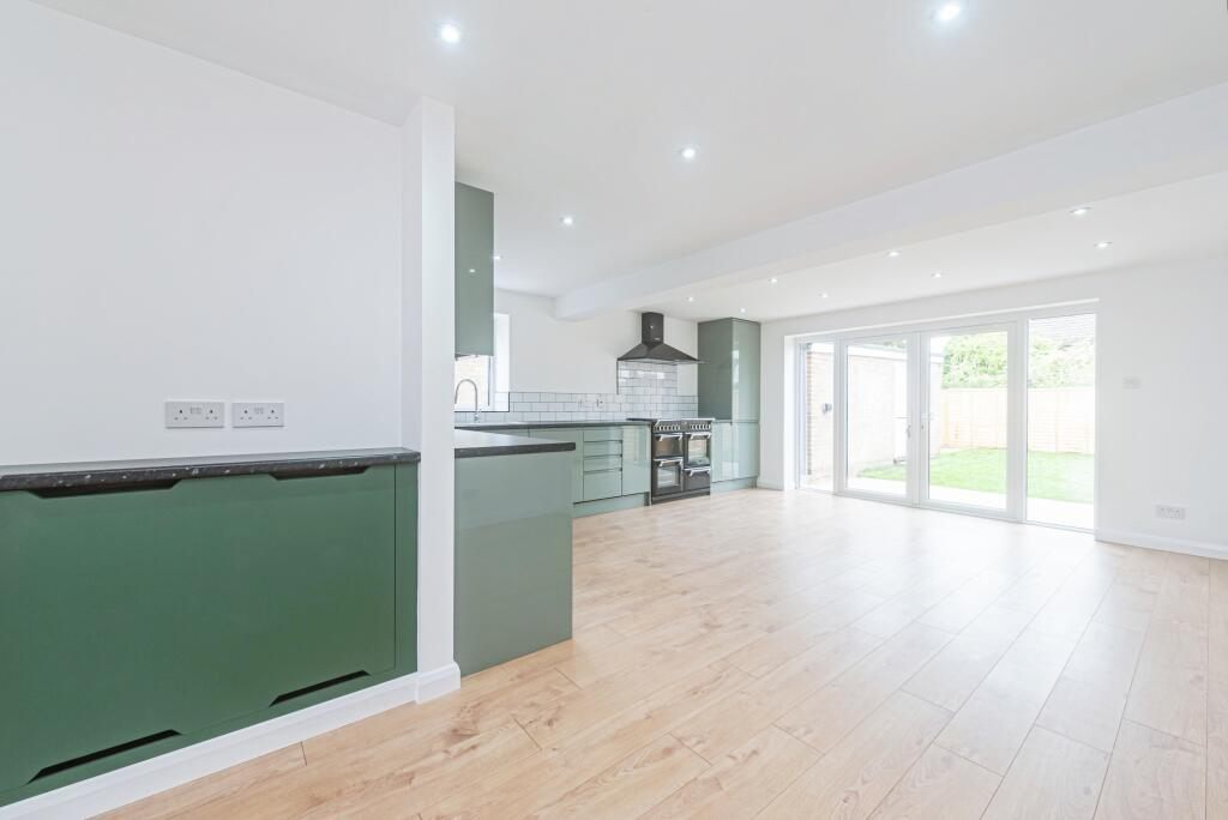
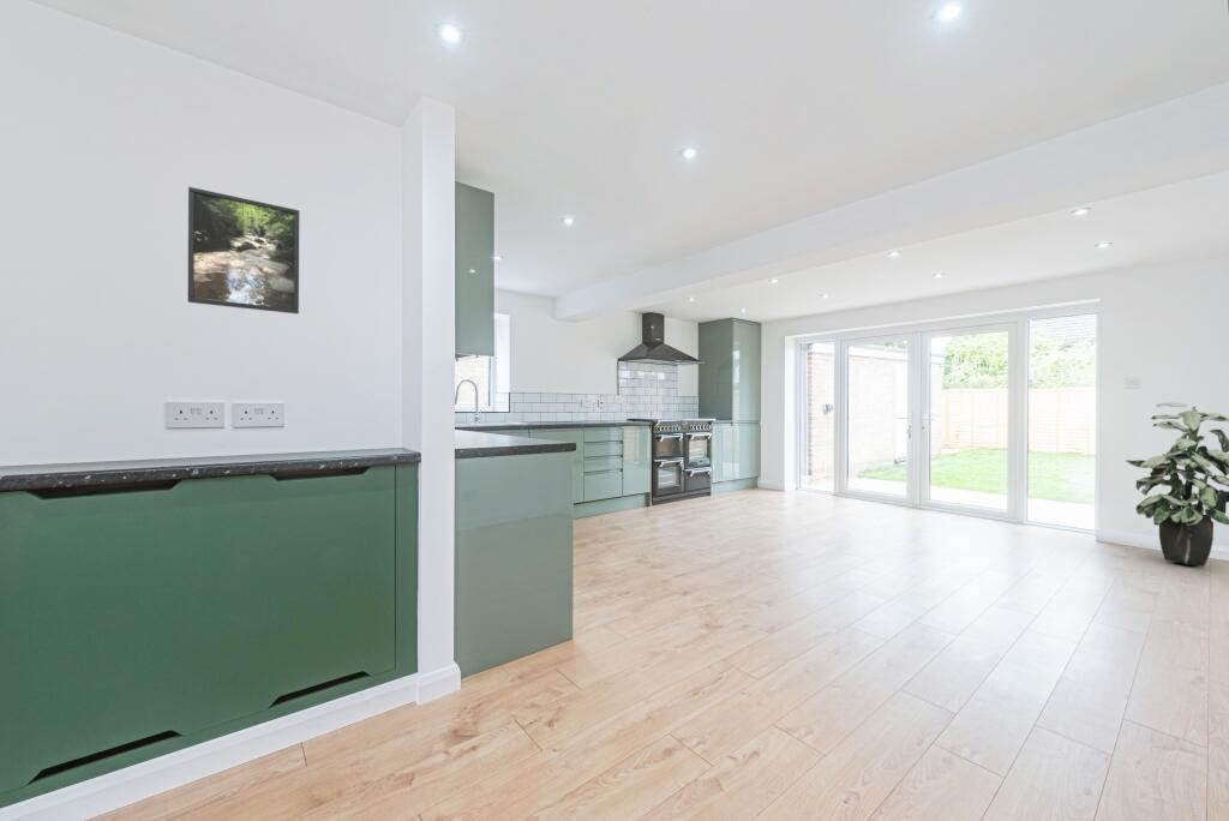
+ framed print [186,186,300,316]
+ indoor plant [1125,401,1229,568]
